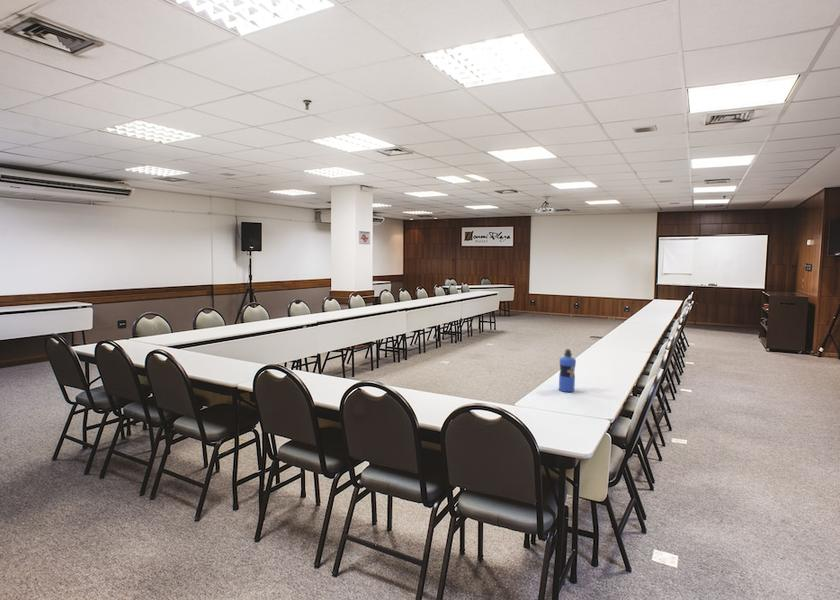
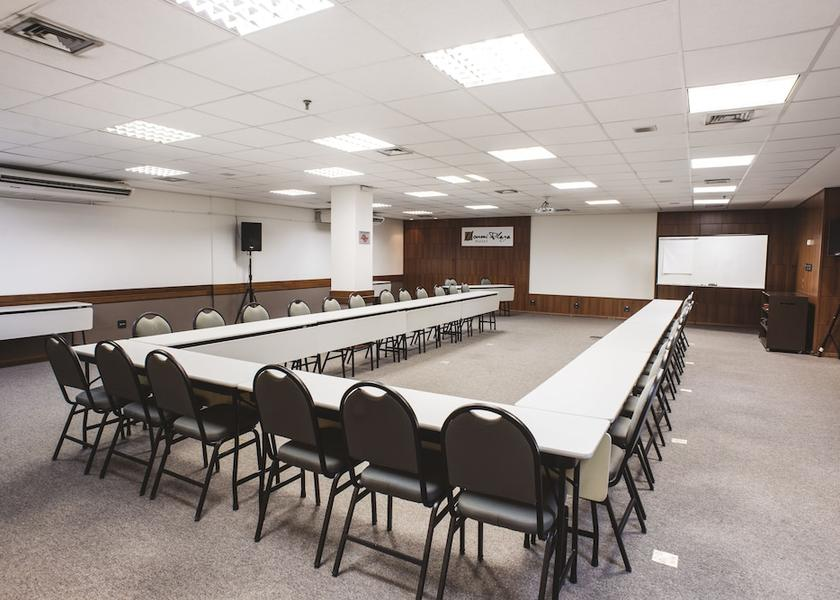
- water bottle [558,348,577,393]
